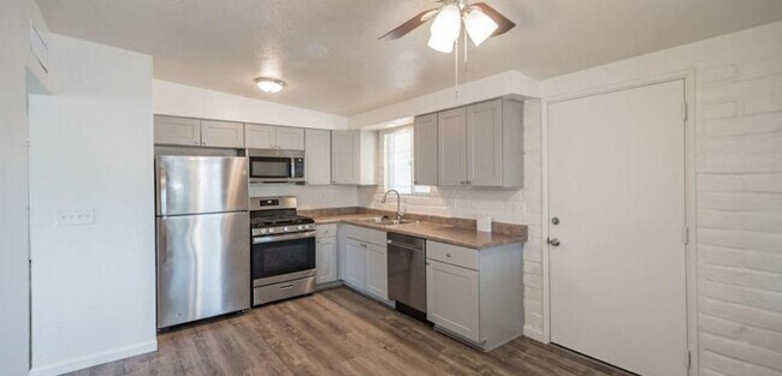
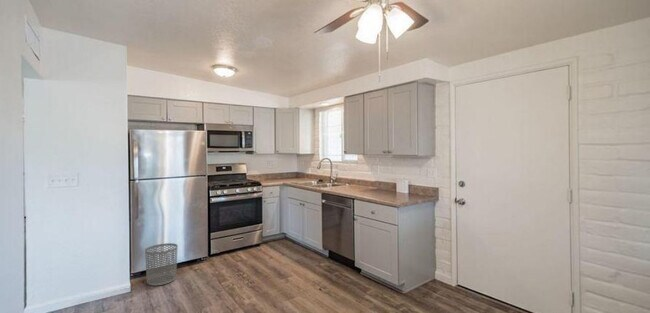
+ waste bin [144,242,178,287]
